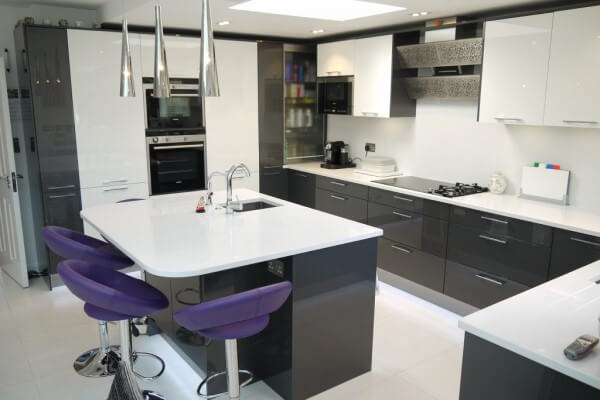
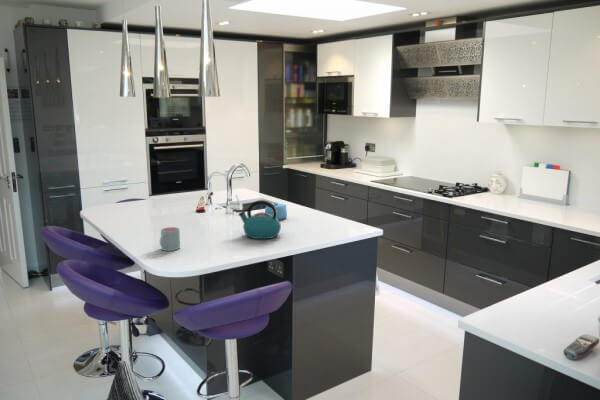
+ kettle [237,199,282,240]
+ teapot [264,202,288,221]
+ mug [159,226,181,252]
